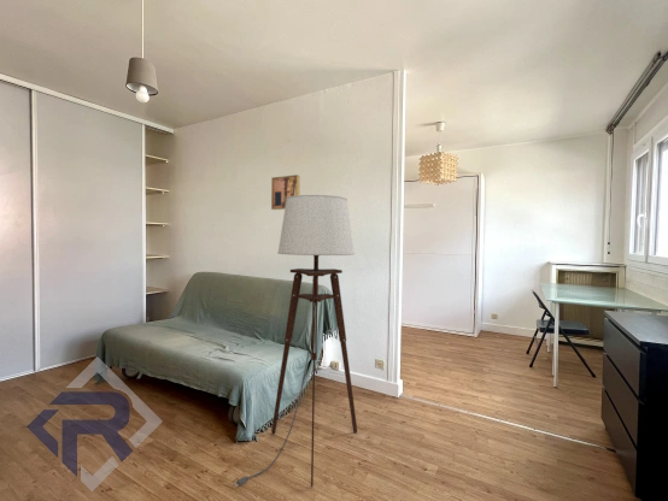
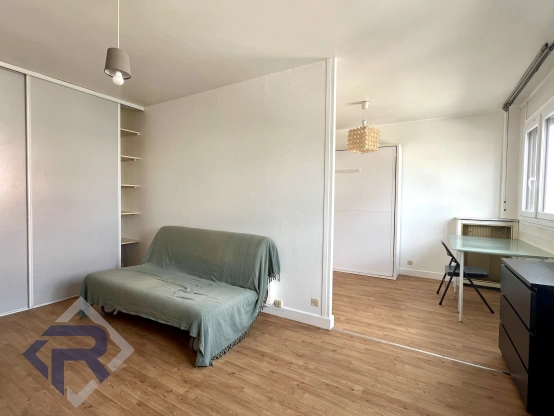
- floor lamp [233,194,358,488]
- wall art [270,173,301,211]
